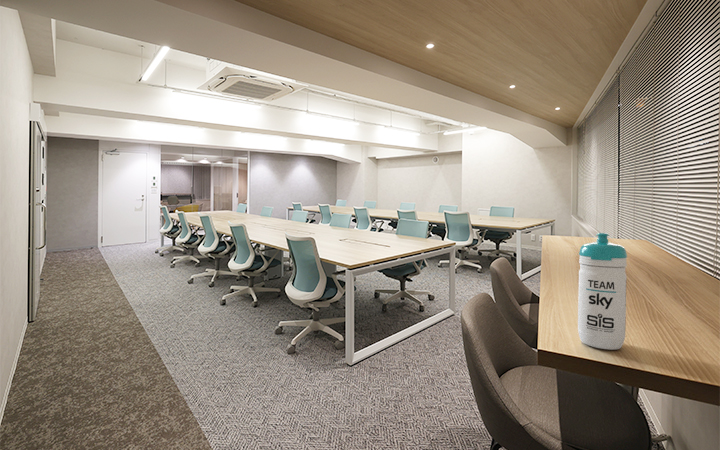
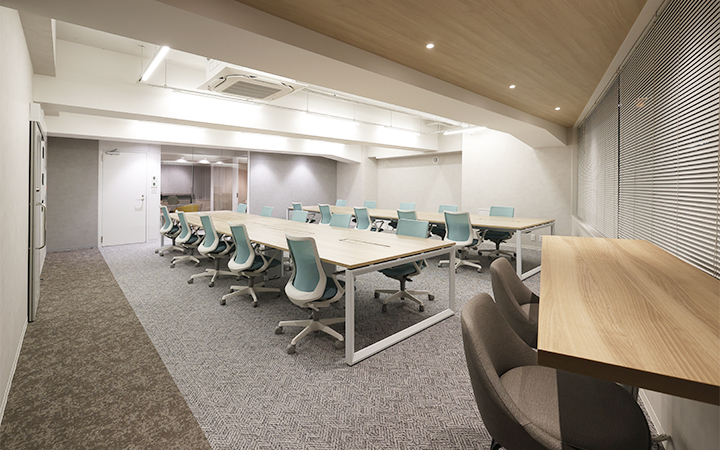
- water bottle [577,232,628,351]
